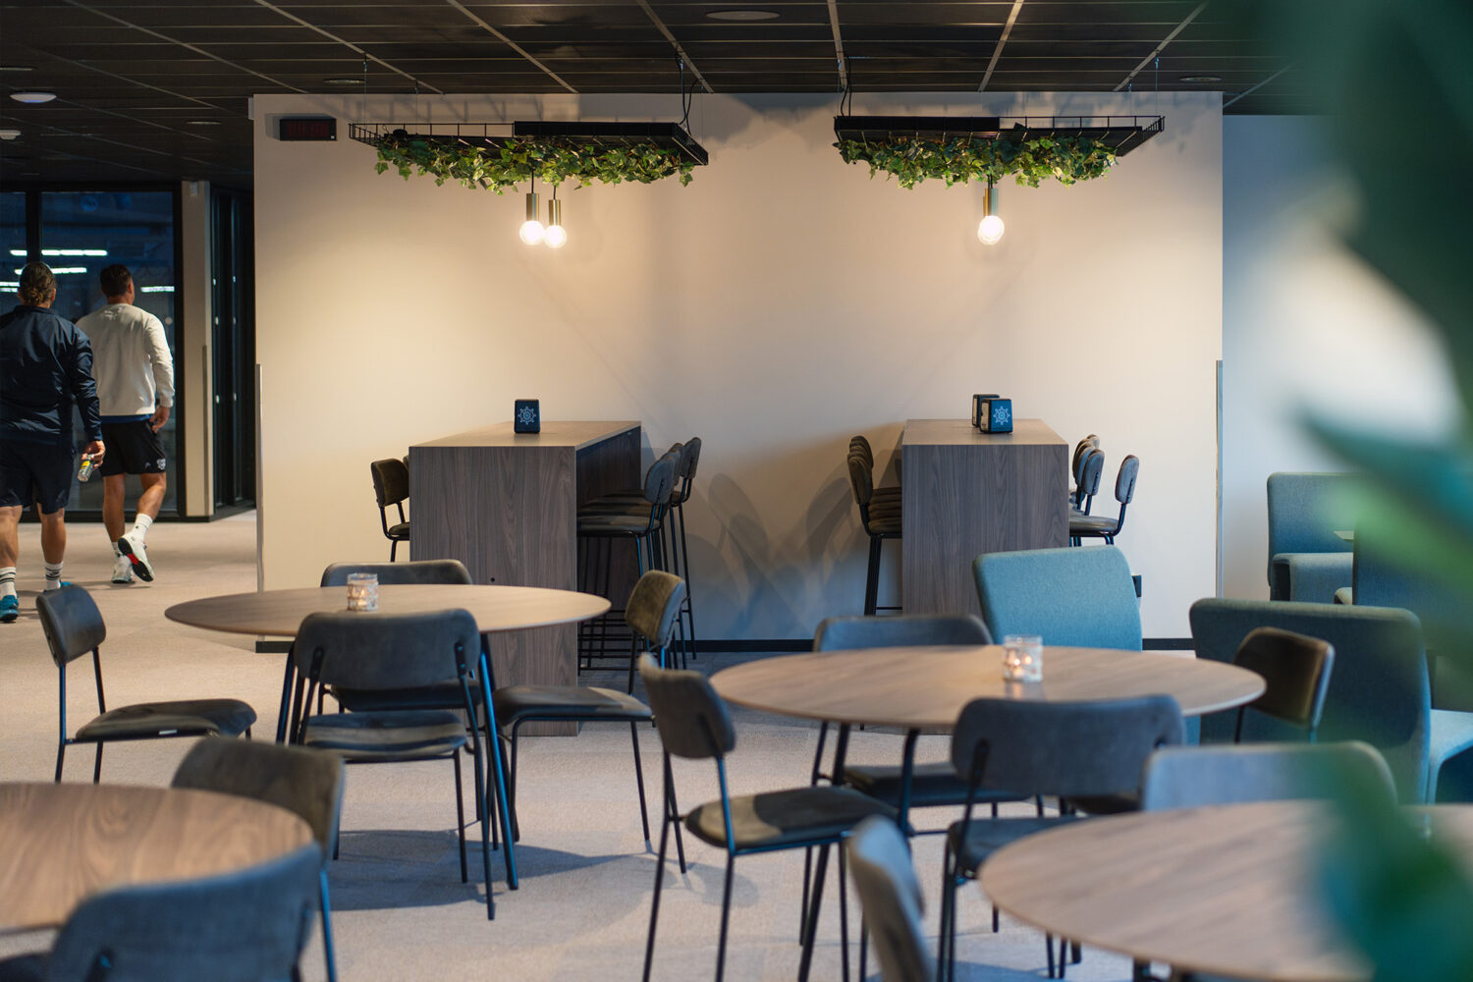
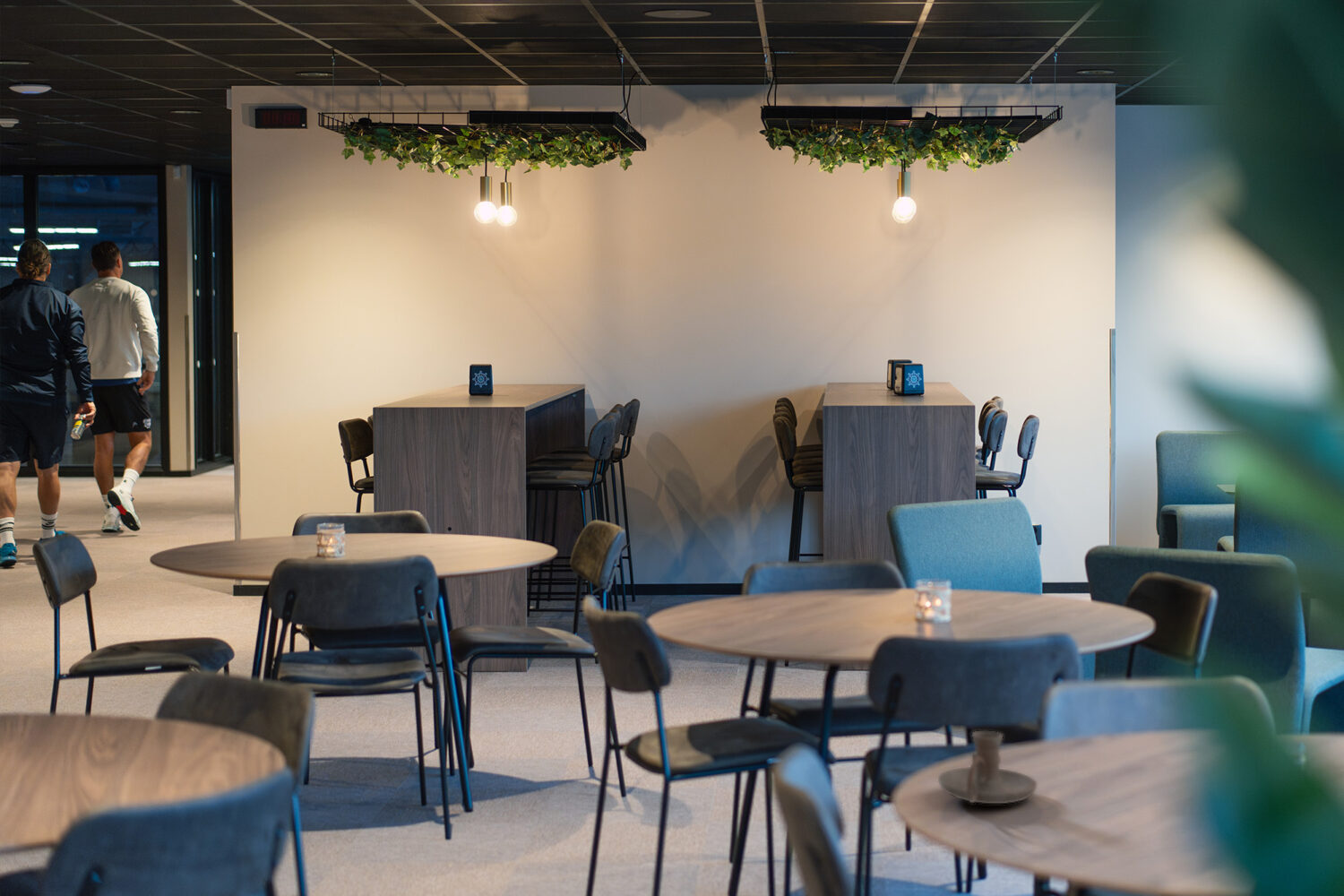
+ candle holder [937,730,1038,805]
